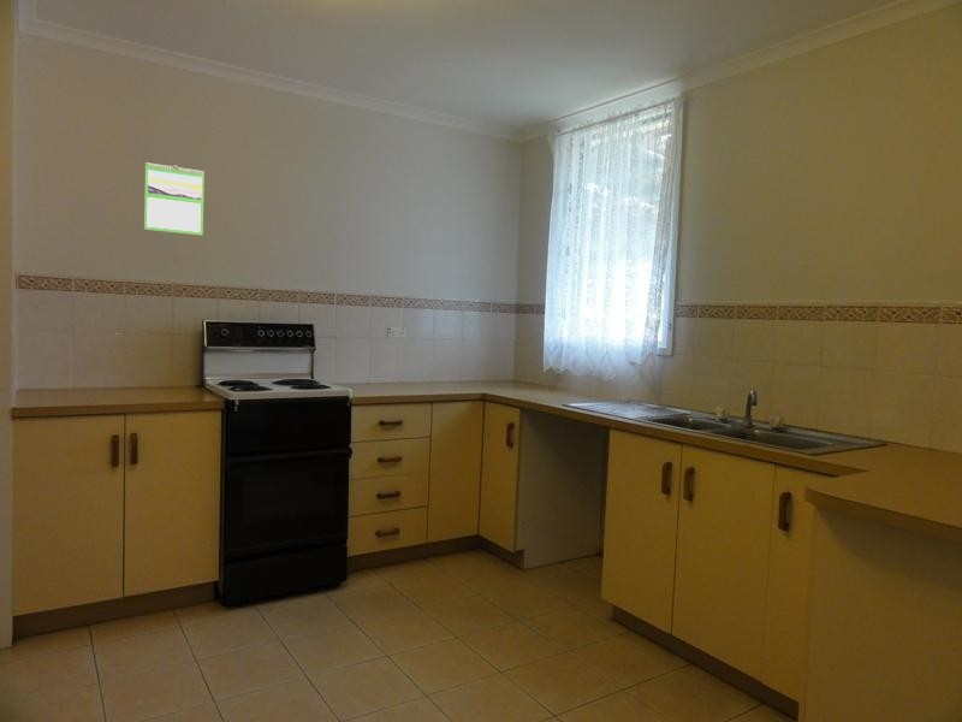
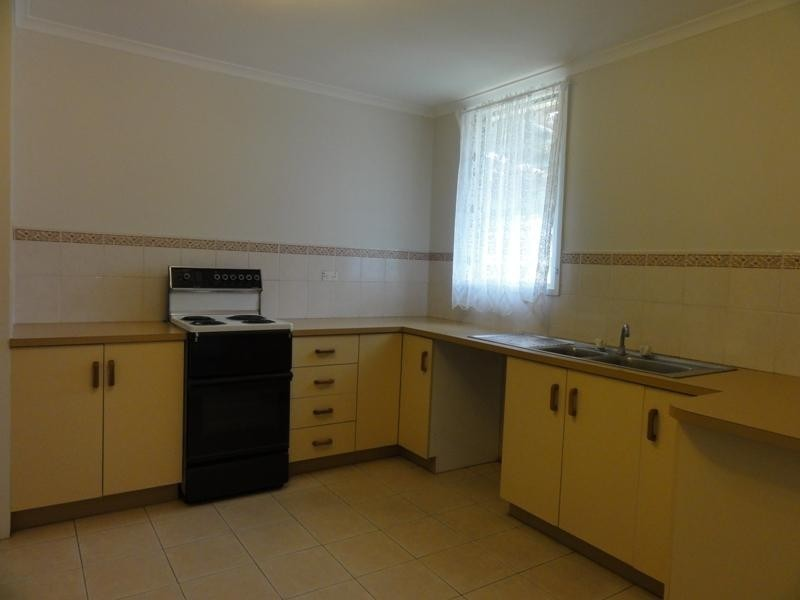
- calendar [143,161,206,237]
